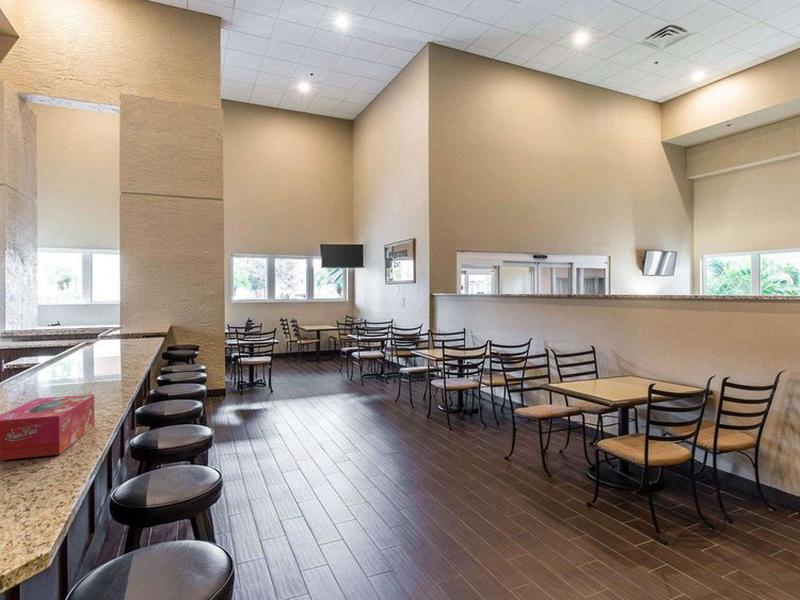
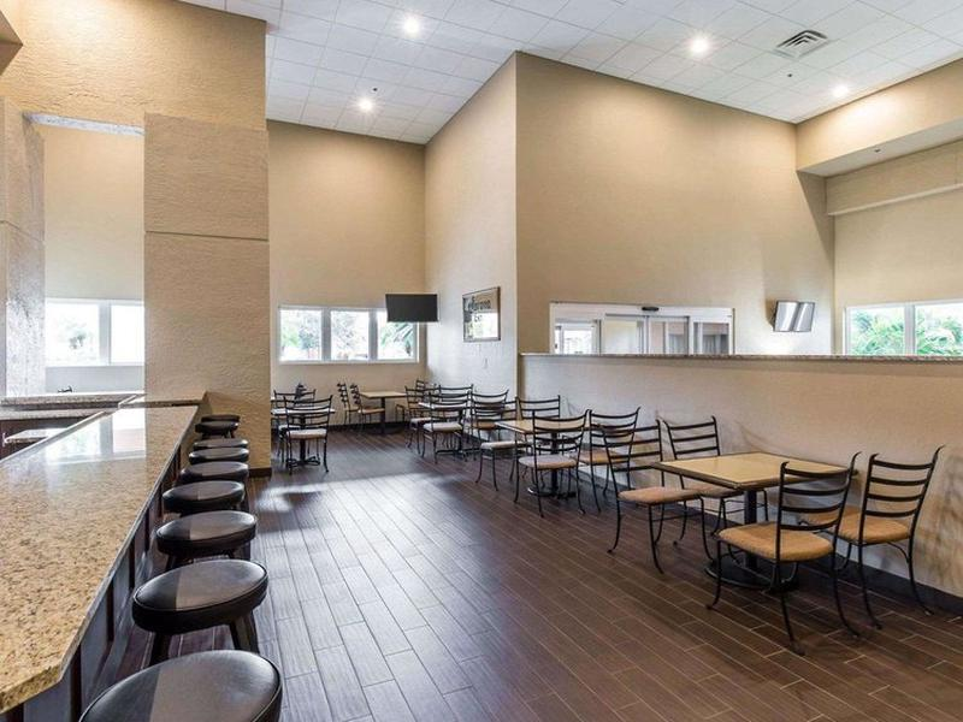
- tissue box [0,394,95,461]
